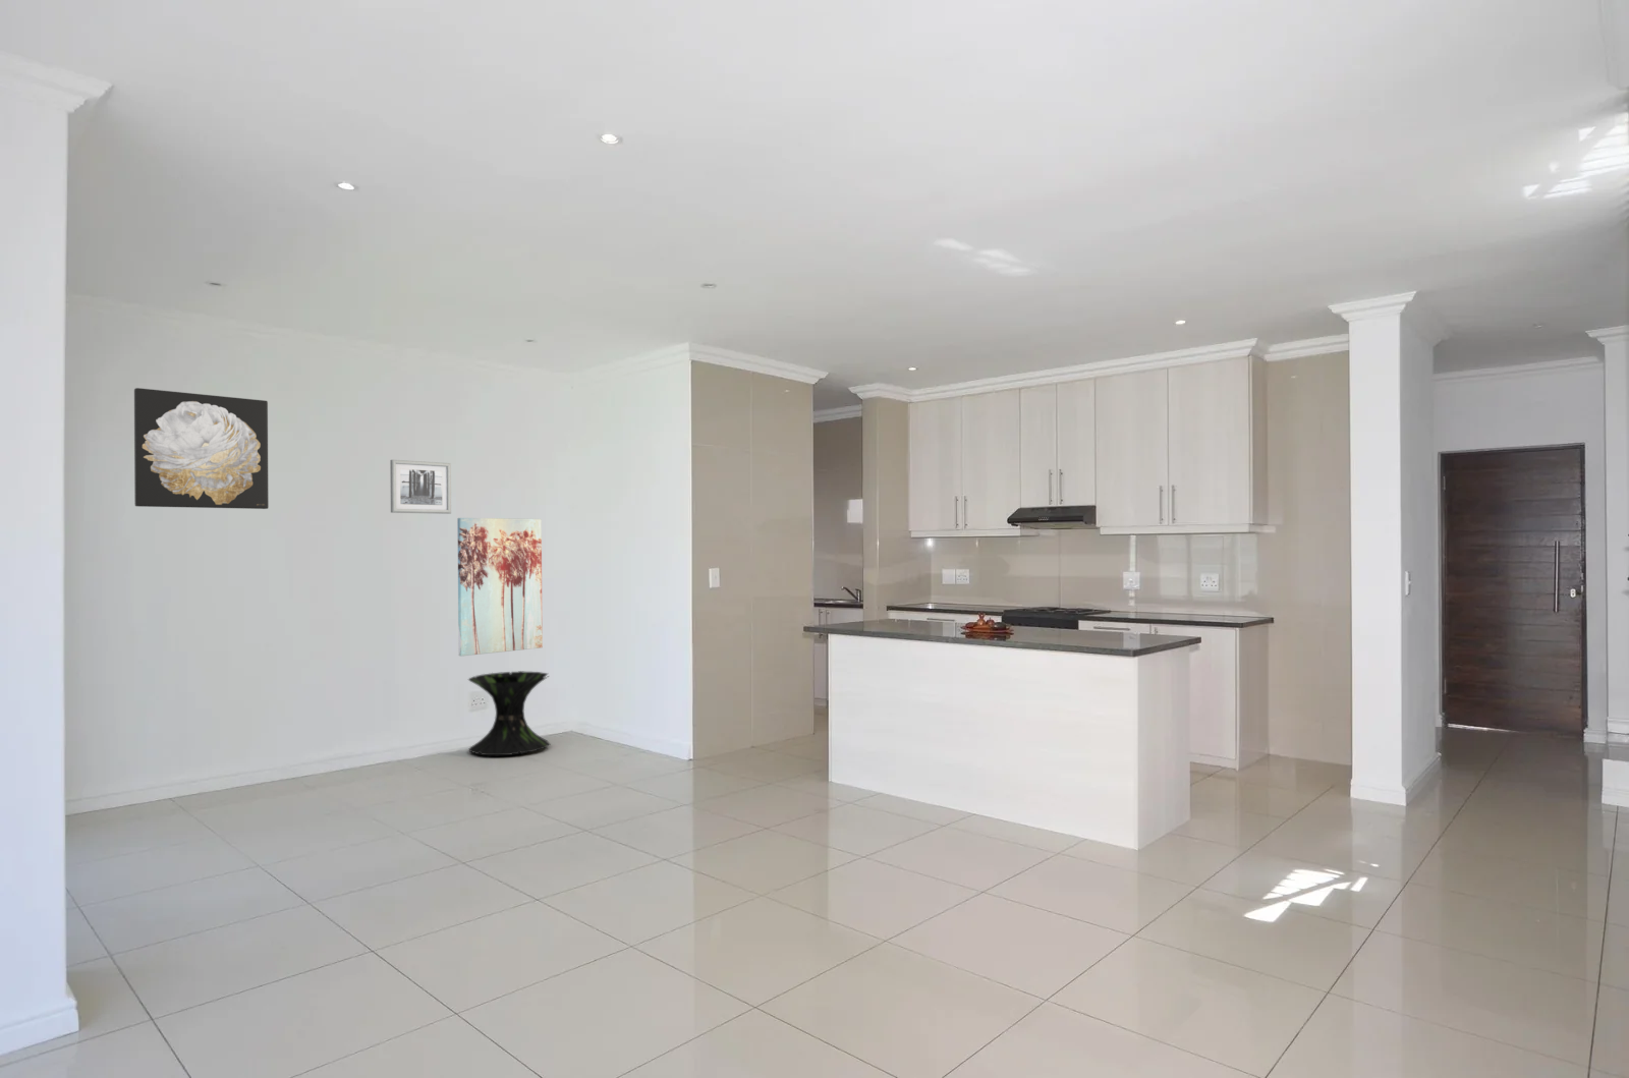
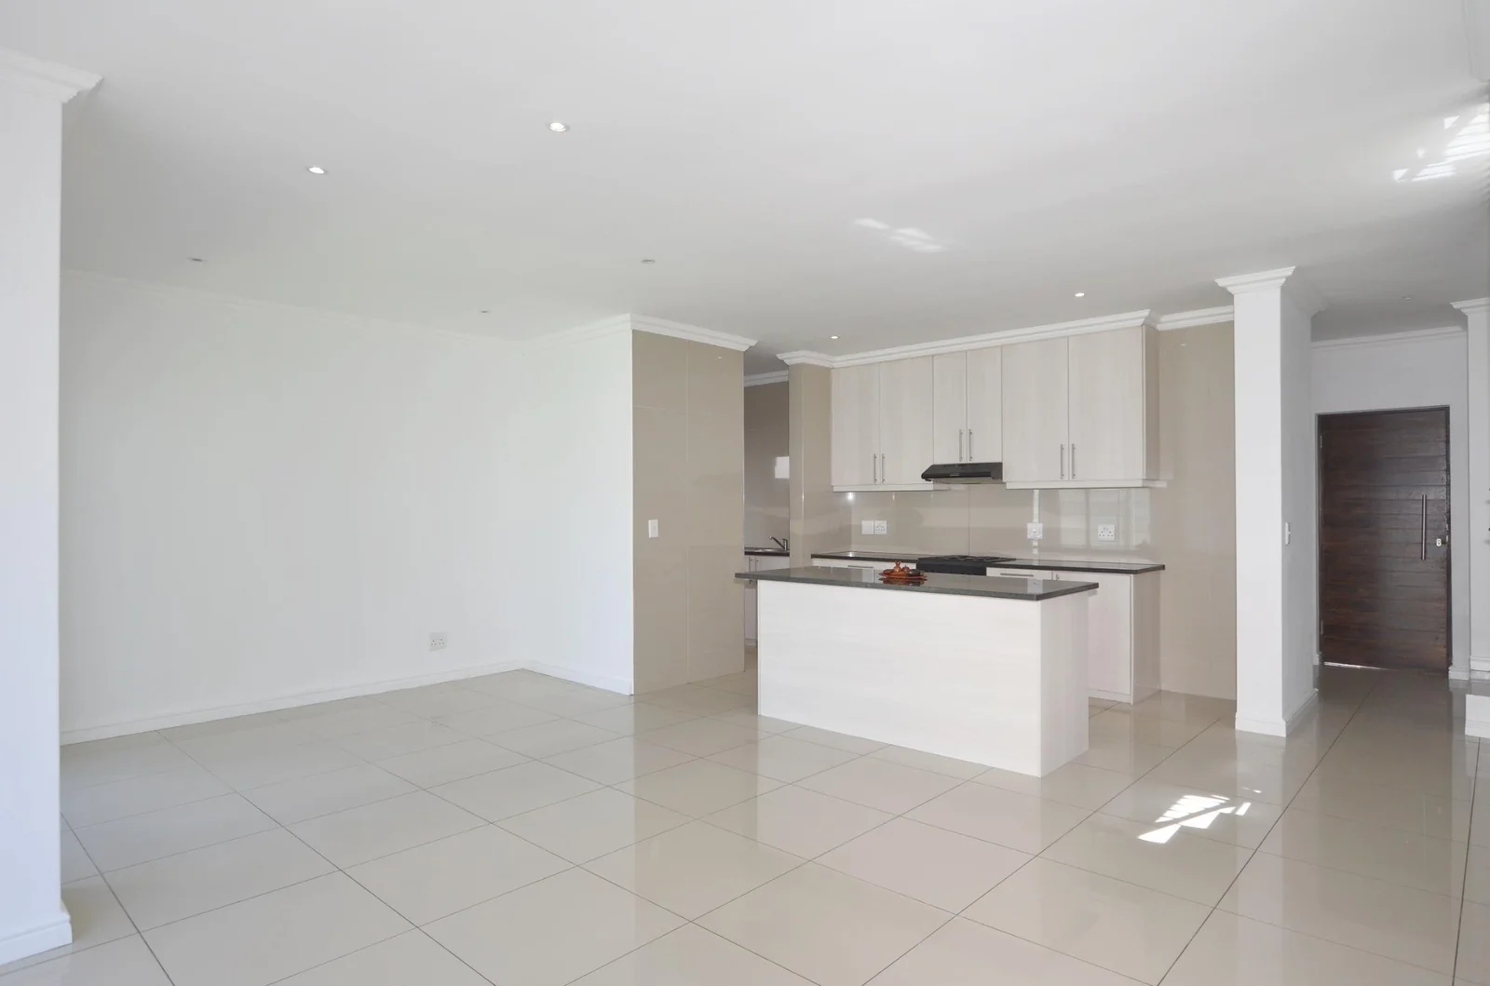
- decorative plant [467,670,552,757]
- wall art [134,387,269,510]
- wall art [456,517,544,657]
- wall art [389,460,452,515]
